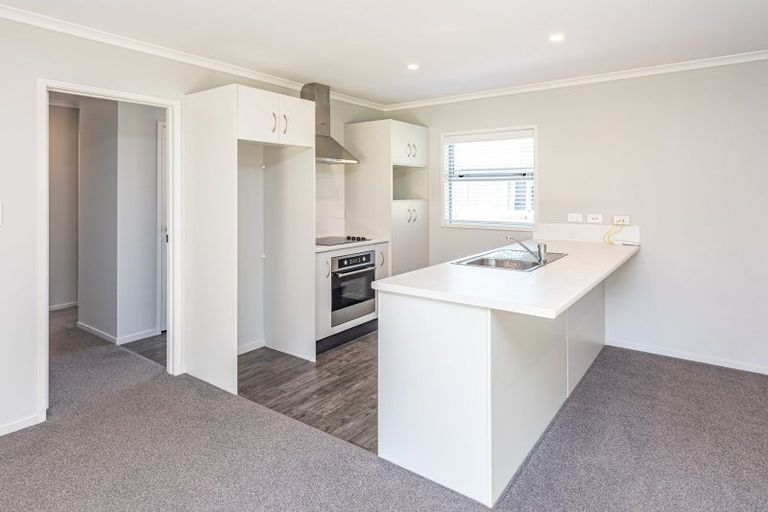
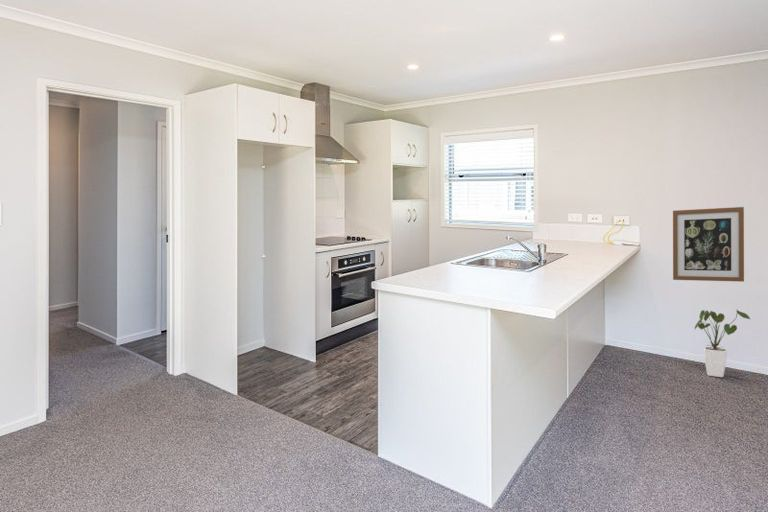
+ wall art [672,206,745,283]
+ house plant [694,309,751,378]
